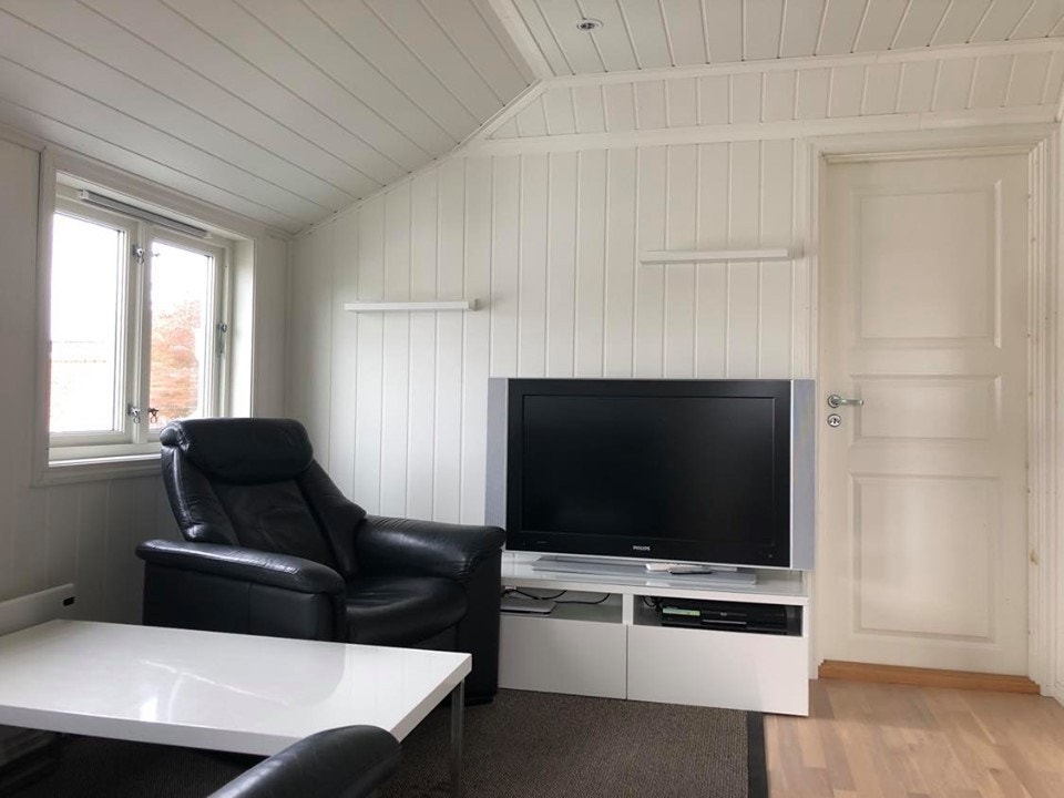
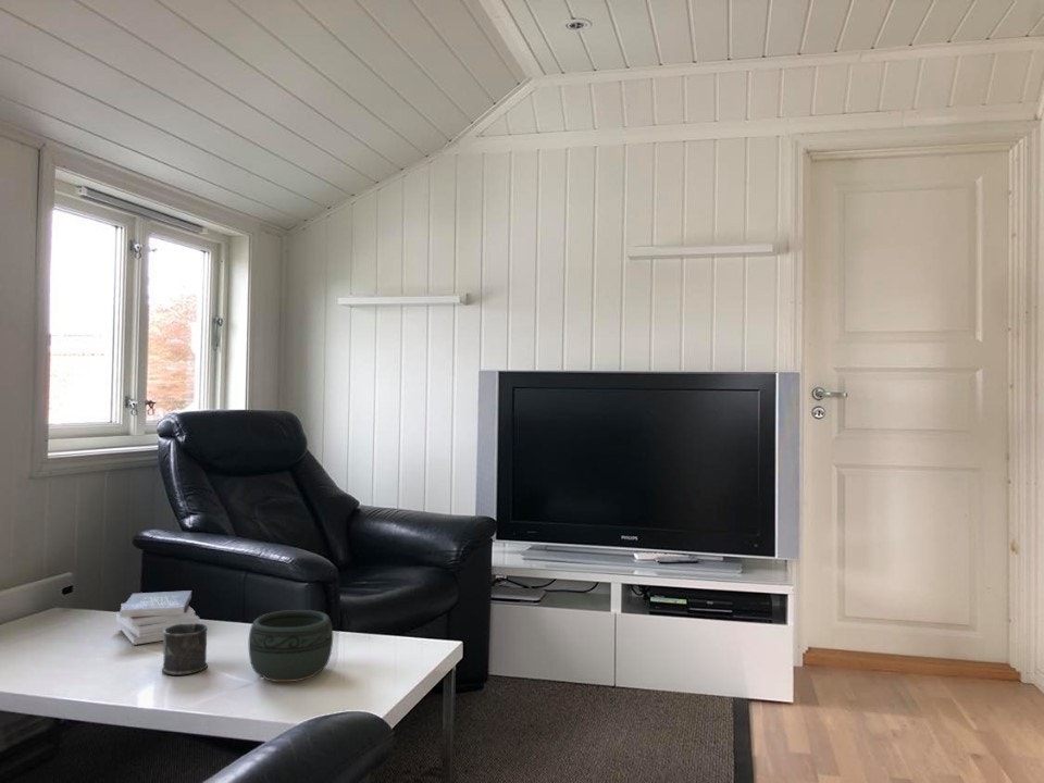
+ book [115,589,200,646]
+ bowl [248,609,334,683]
+ mug [161,622,209,676]
